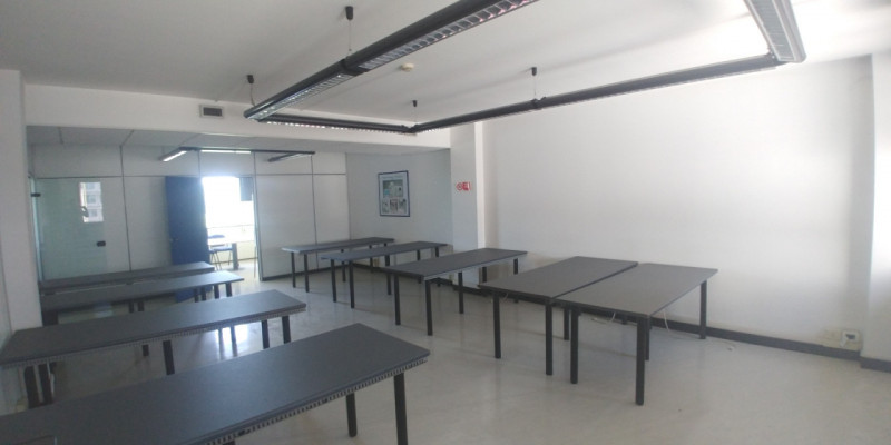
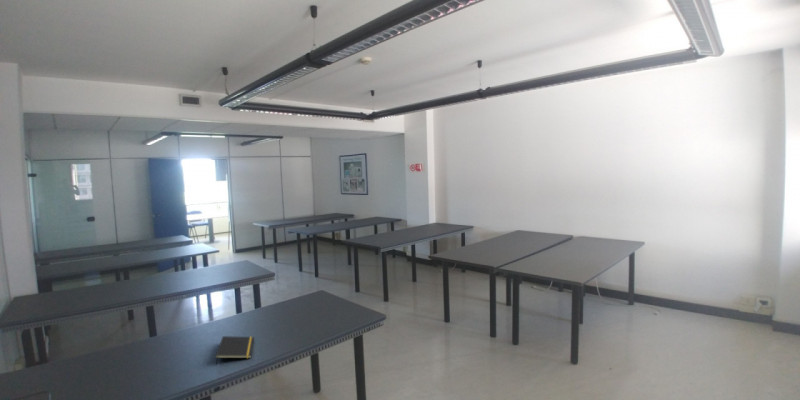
+ notepad [214,335,255,366]
